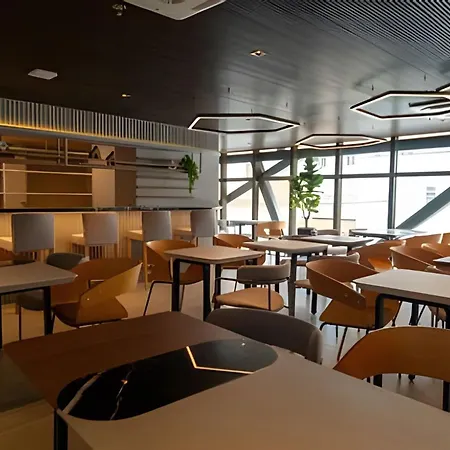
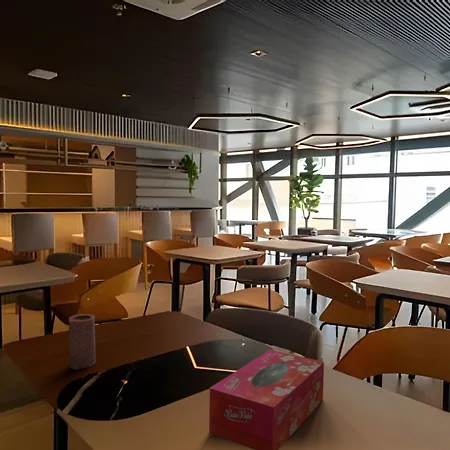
+ candle [68,313,96,371]
+ tissue box [208,349,325,450]
